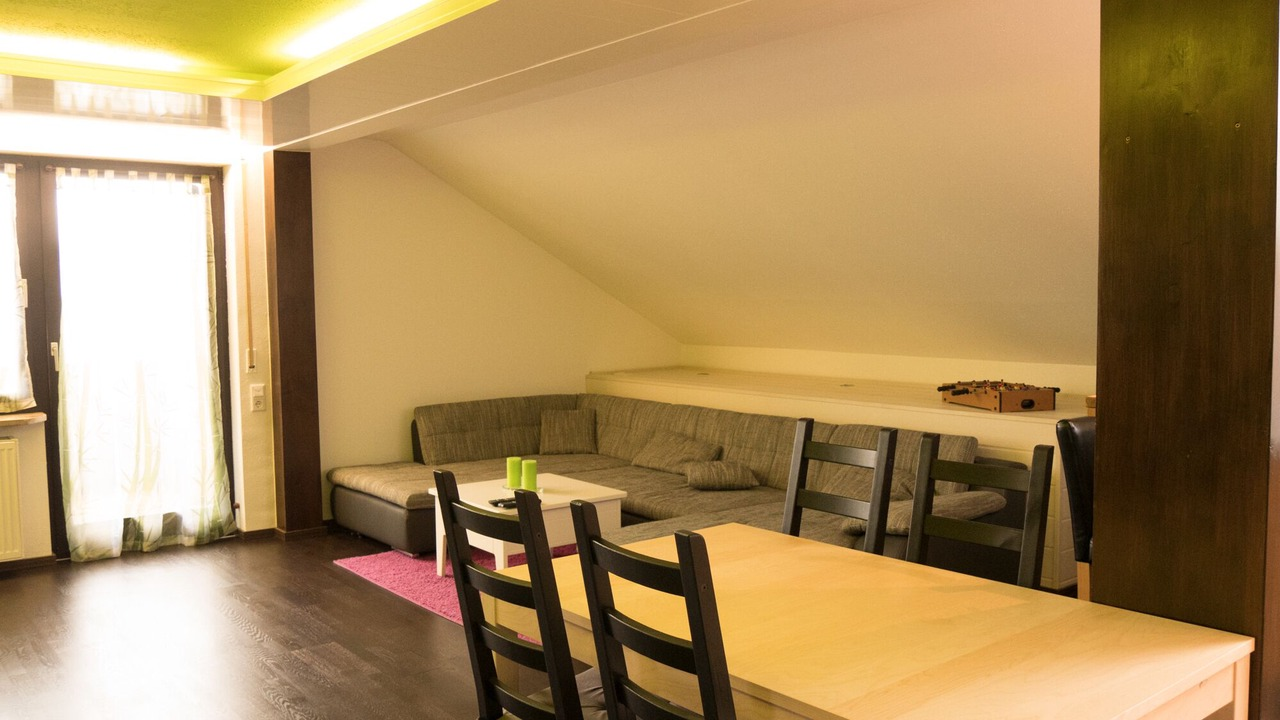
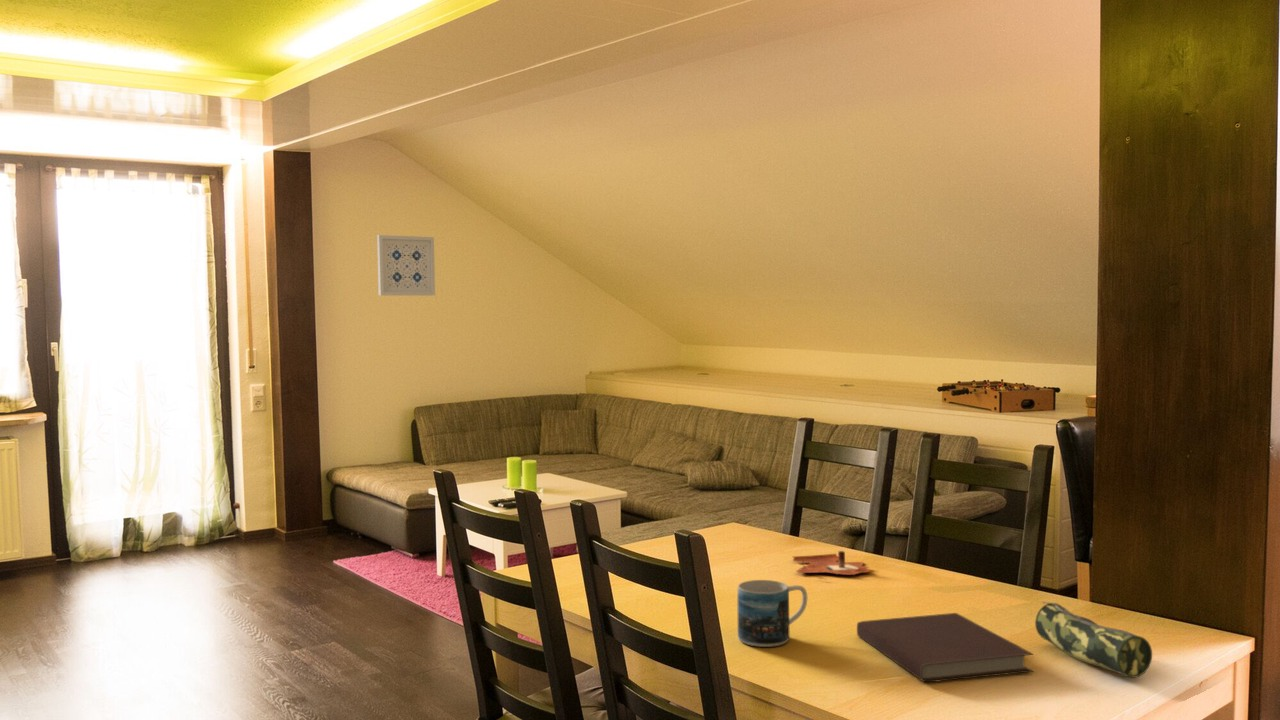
+ wall art [376,234,436,297]
+ mug [737,579,808,648]
+ notebook [856,612,1035,683]
+ candle [792,550,871,581]
+ pencil case [1034,601,1153,679]
